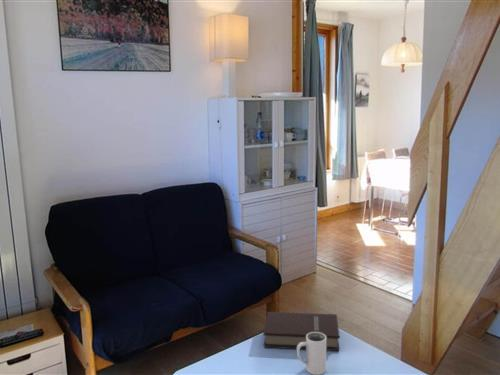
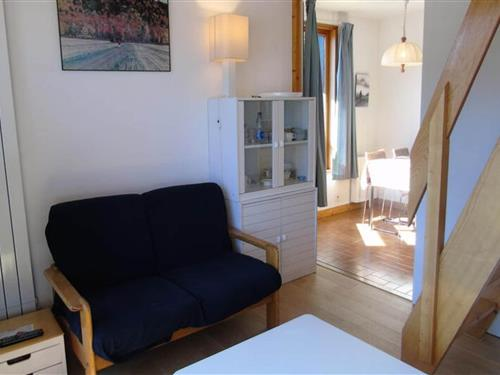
- mug [296,332,327,375]
- book [262,311,341,352]
